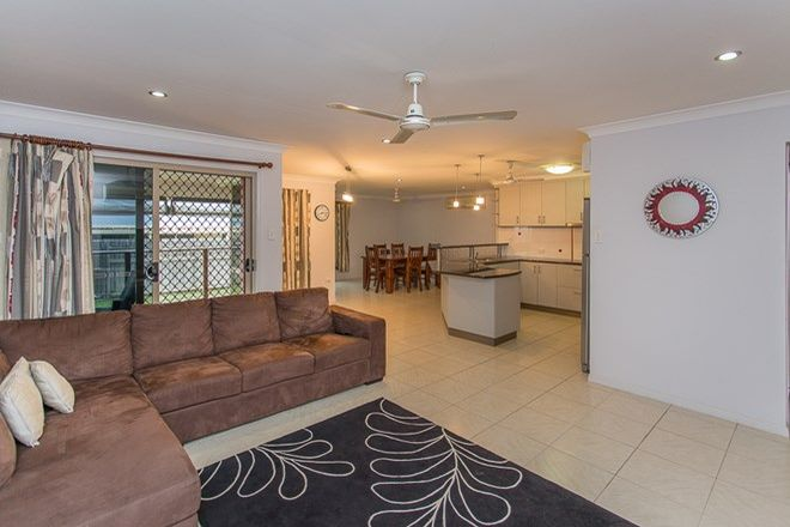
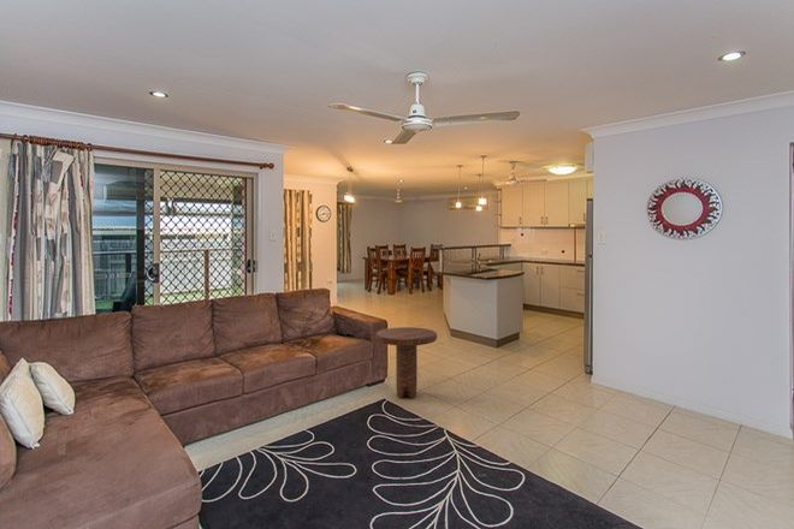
+ side table [374,326,438,399]
